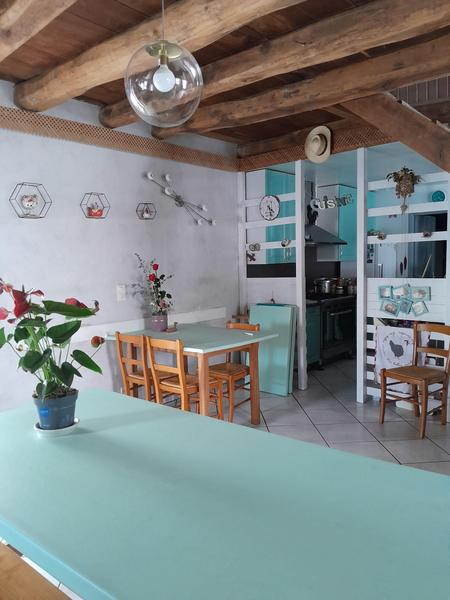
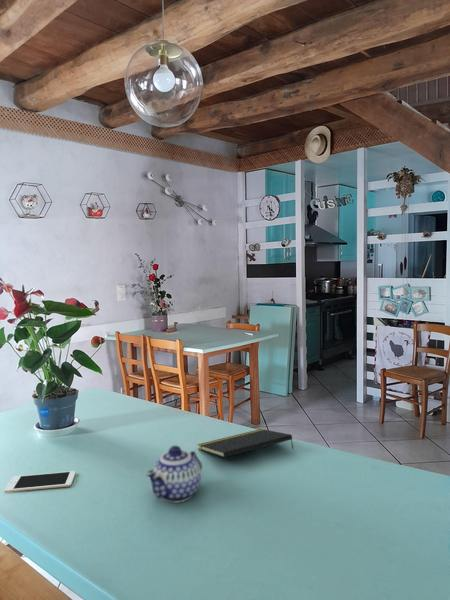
+ cell phone [3,470,77,493]
+ teapot [145,444,203,503]
+ notepad [197,428,294,458]
